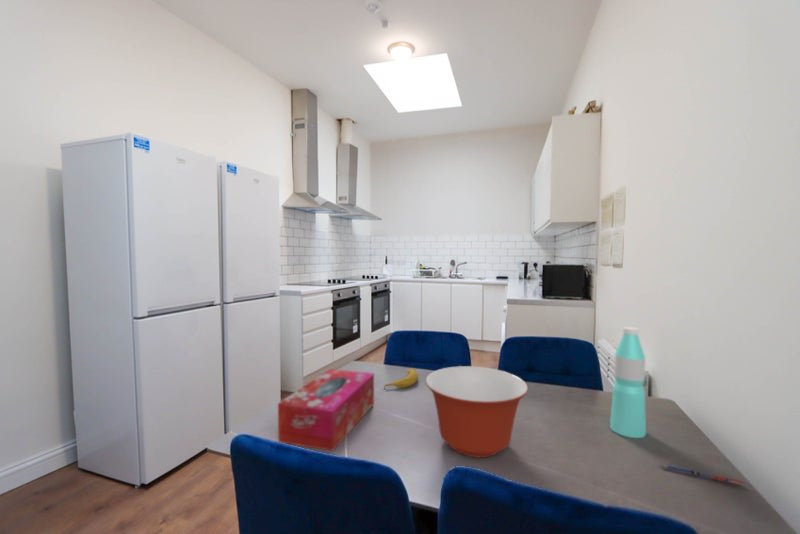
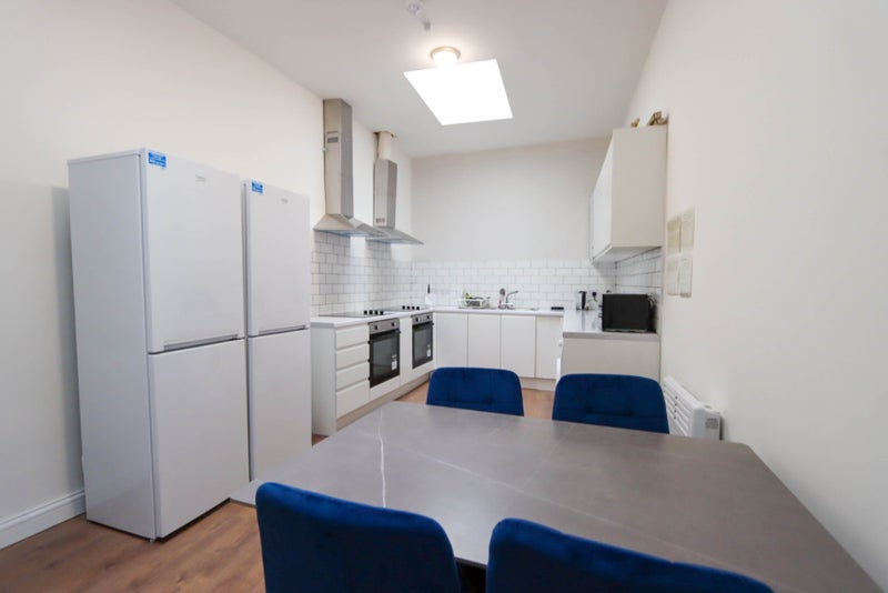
- mixing bowl [424,365,529,458]
- tissue box [277,368,375,452]
- water bottle [609,326,647,439]
- pen [659,464,746,487]
- fruit [383,368,419,389]
